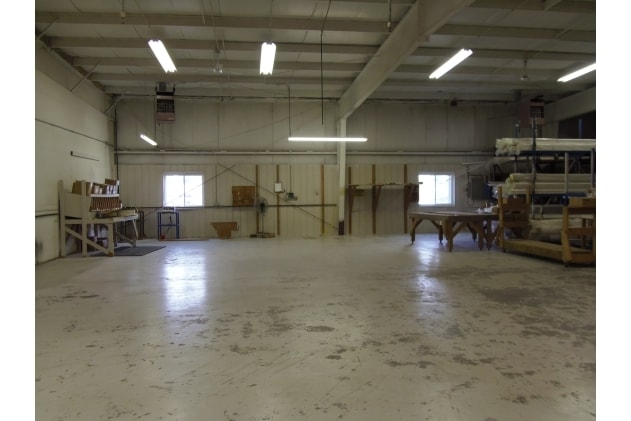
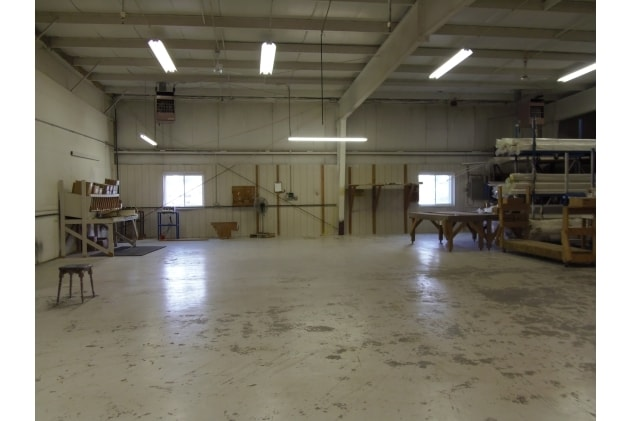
+ stool [56,263,96,304]
